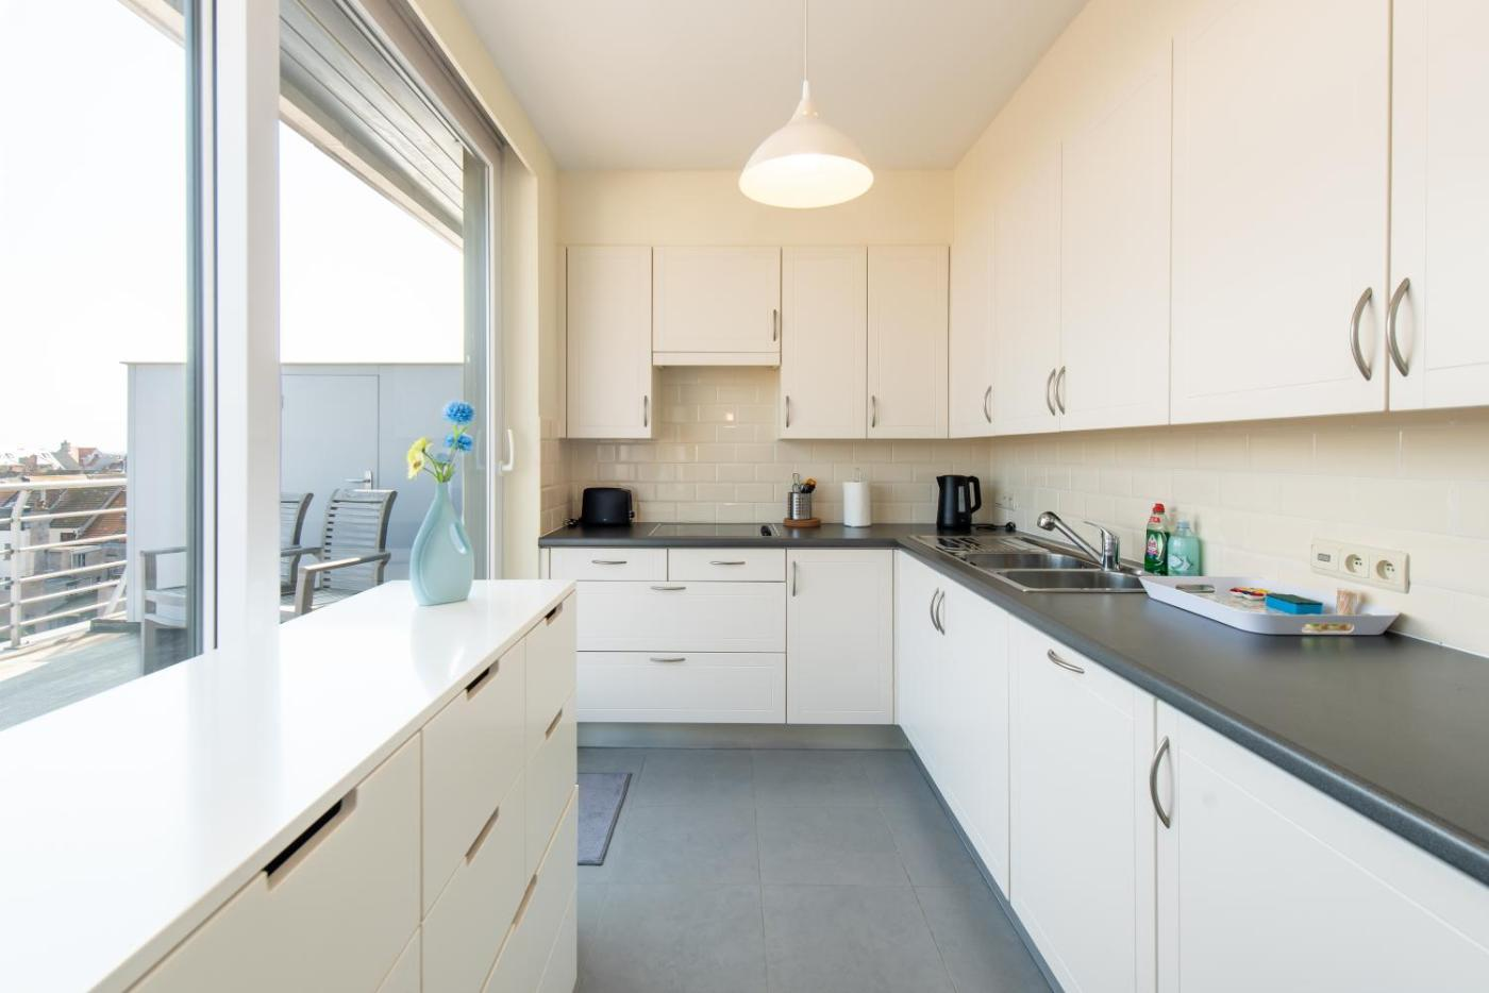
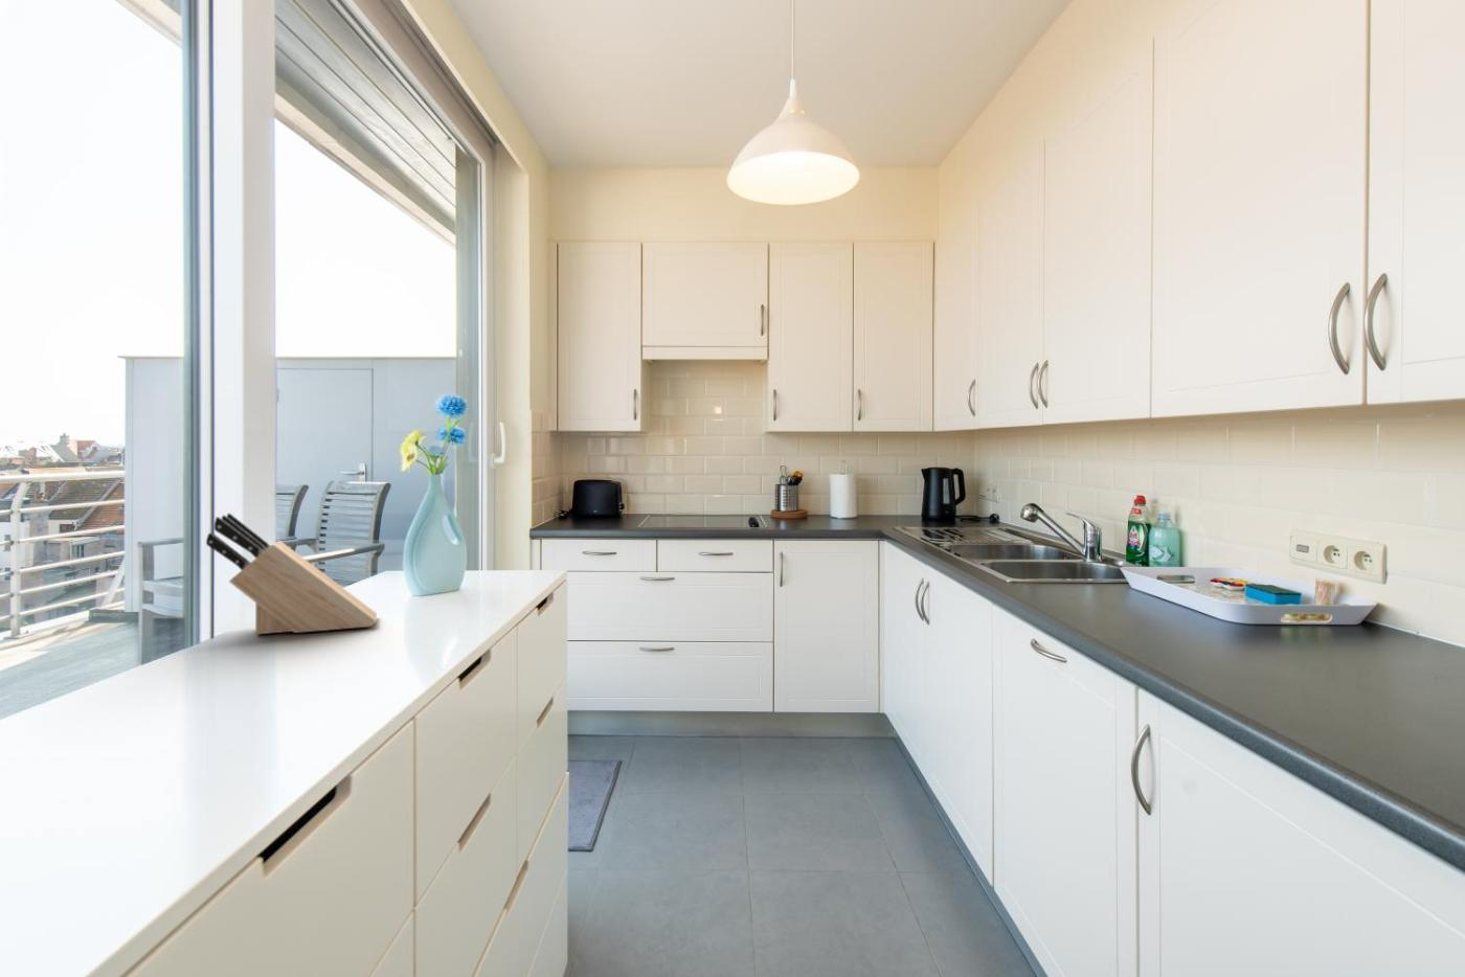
+ knife block [205,512,377,635]
